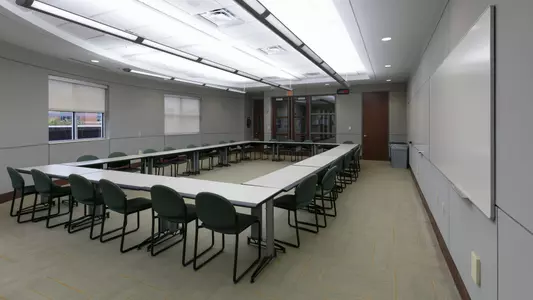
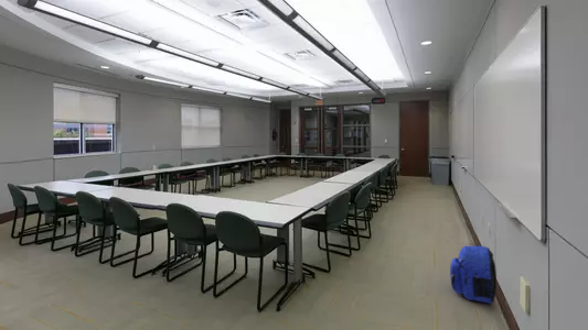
+ backpack [449,244,498,305]
